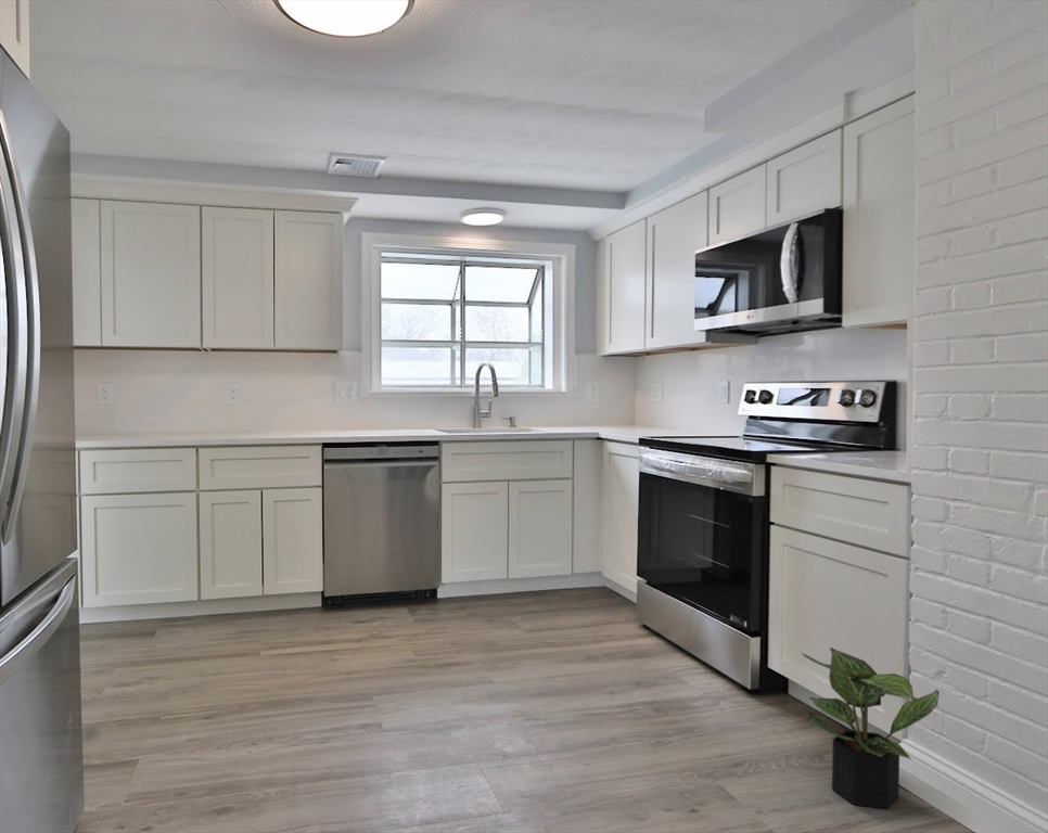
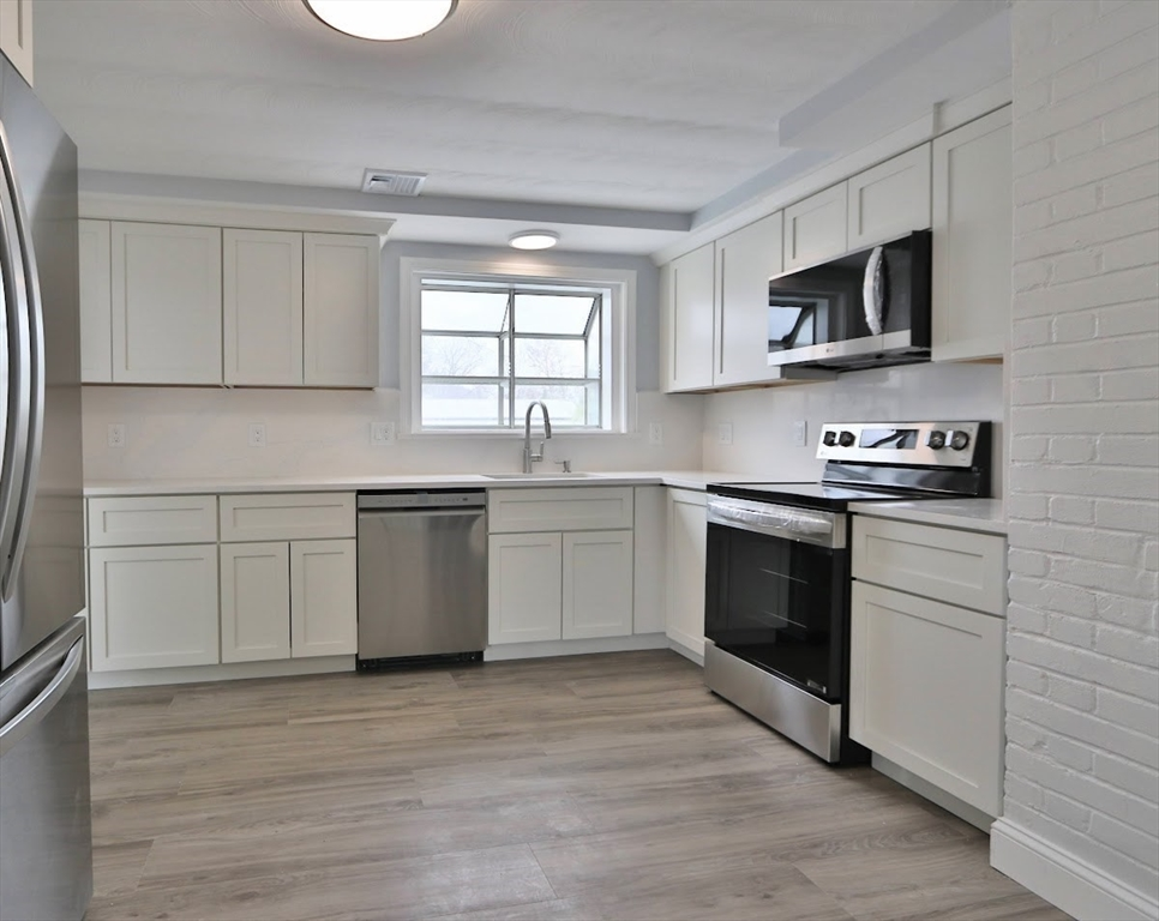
- potted plant [801,646,941,810]
